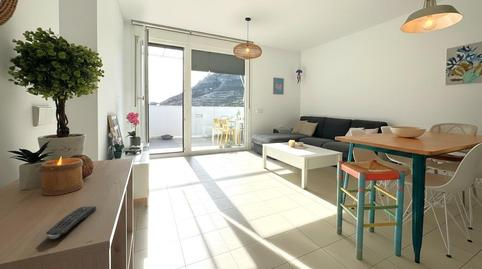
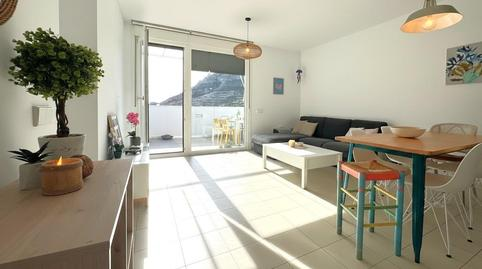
- remote control [45,205,97,240]
